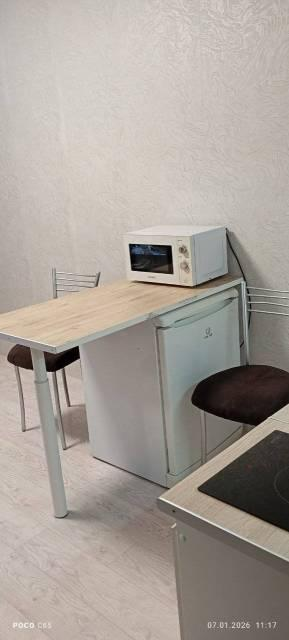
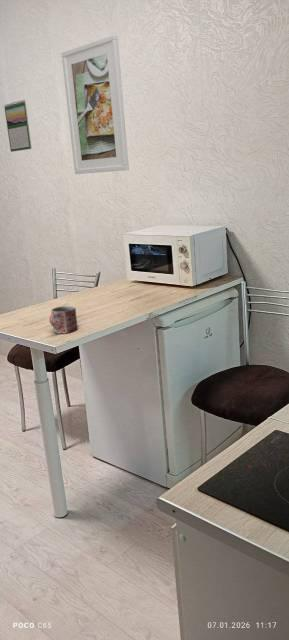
+ calendar [3,99,33,153]
+ mug [48,305,79,334]
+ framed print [61,34,130,175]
